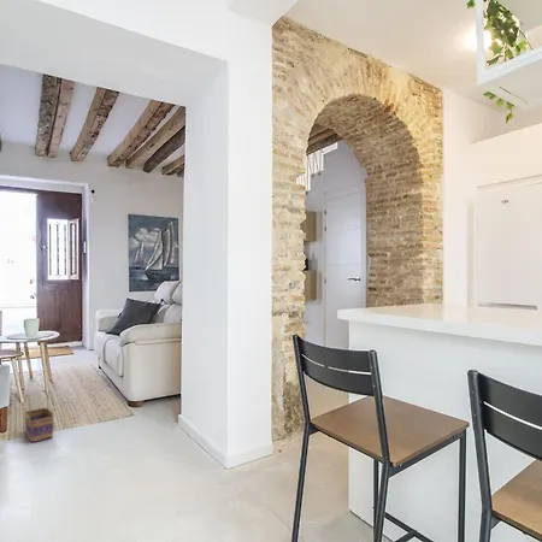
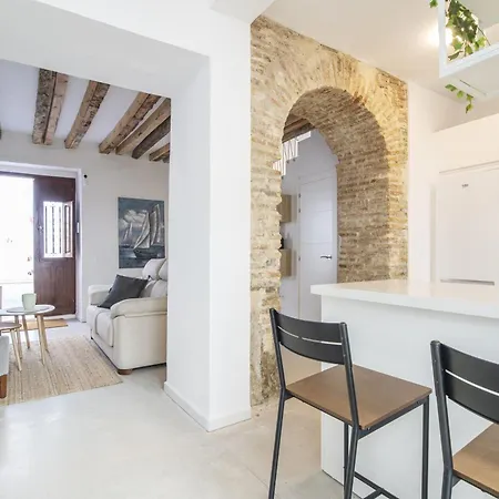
- basket [23,389,55,443]
